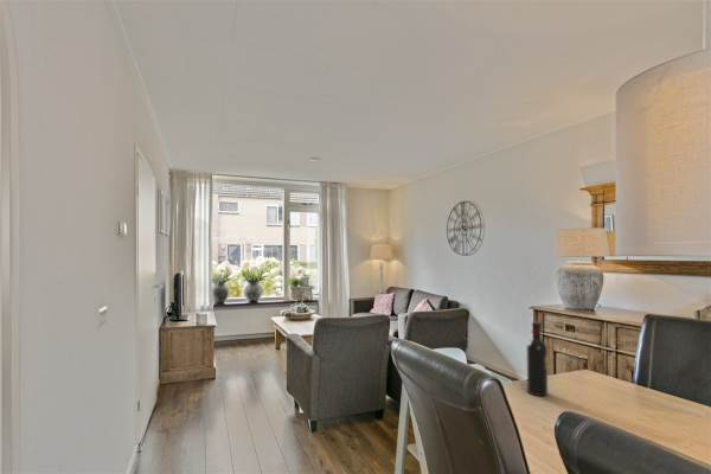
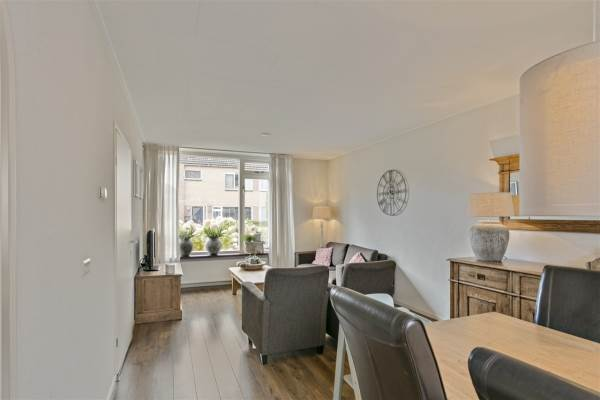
- wine bottle [525,320,549,397]
